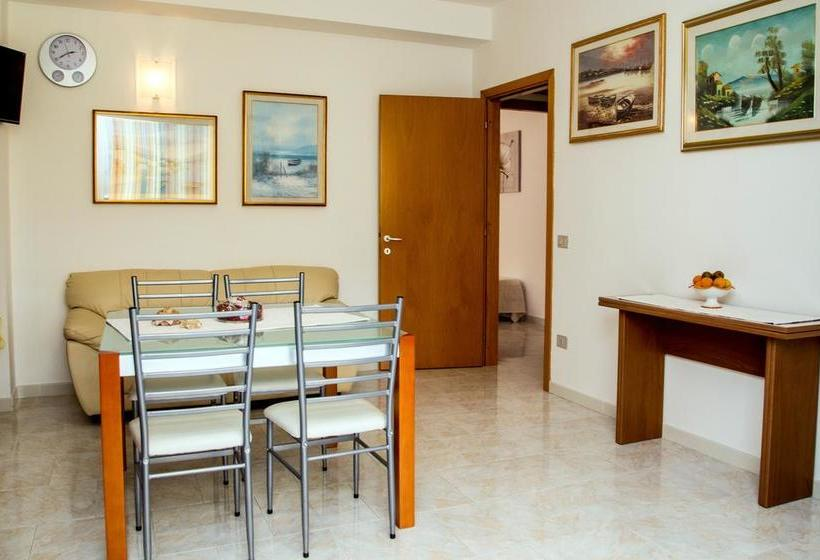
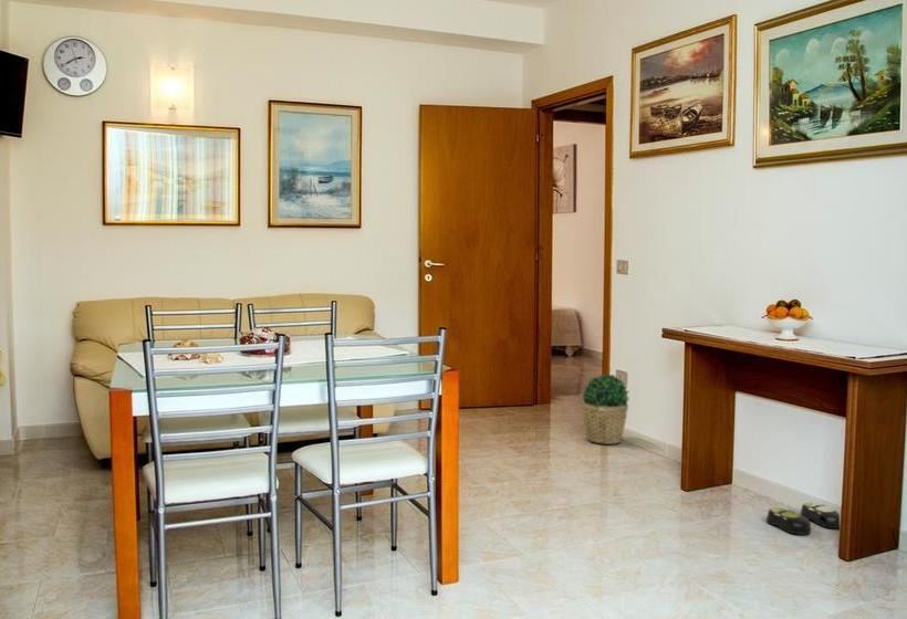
+ slippers [765,502,841,536]
+ potted plant [582,374,629,445]
